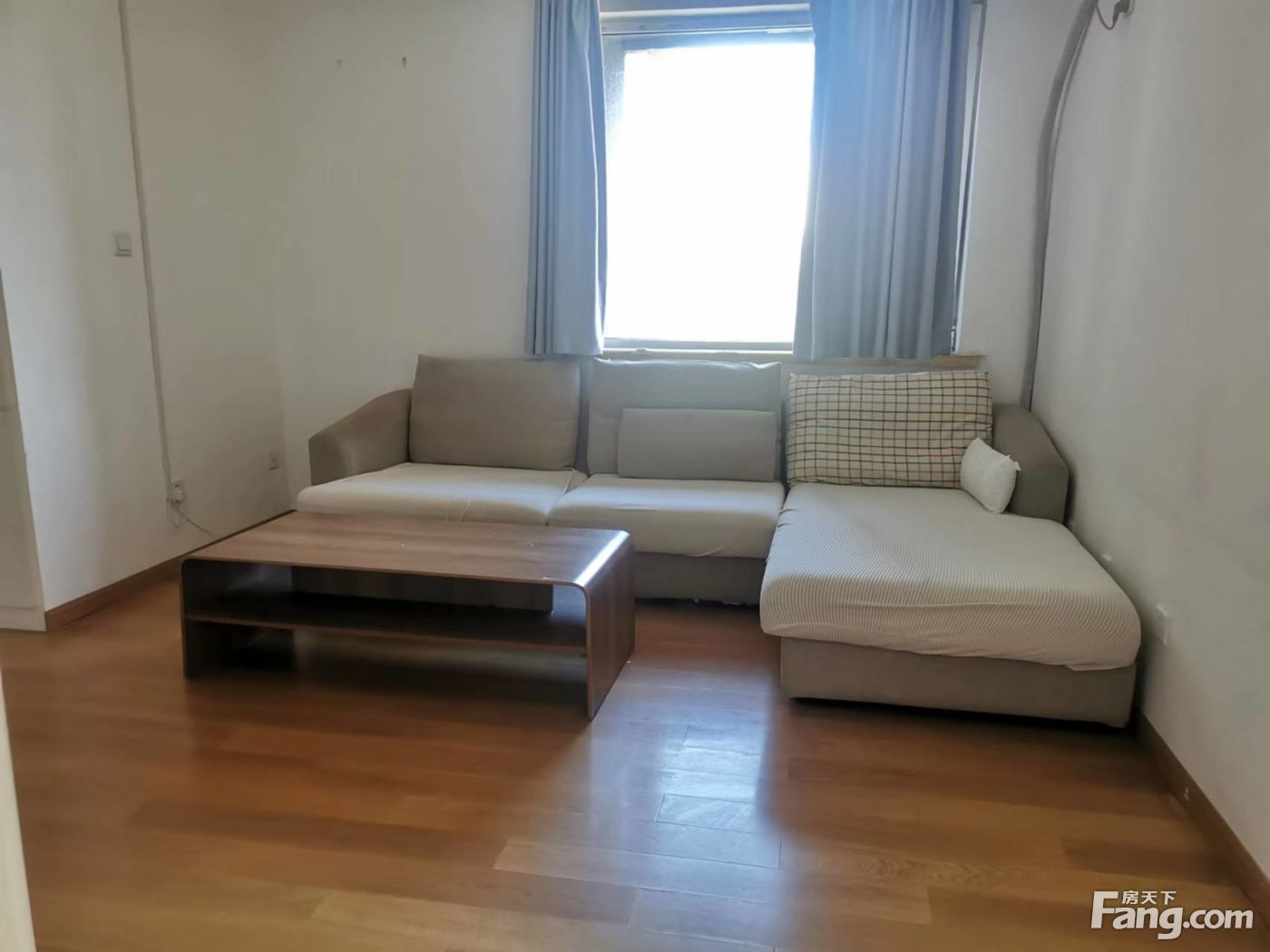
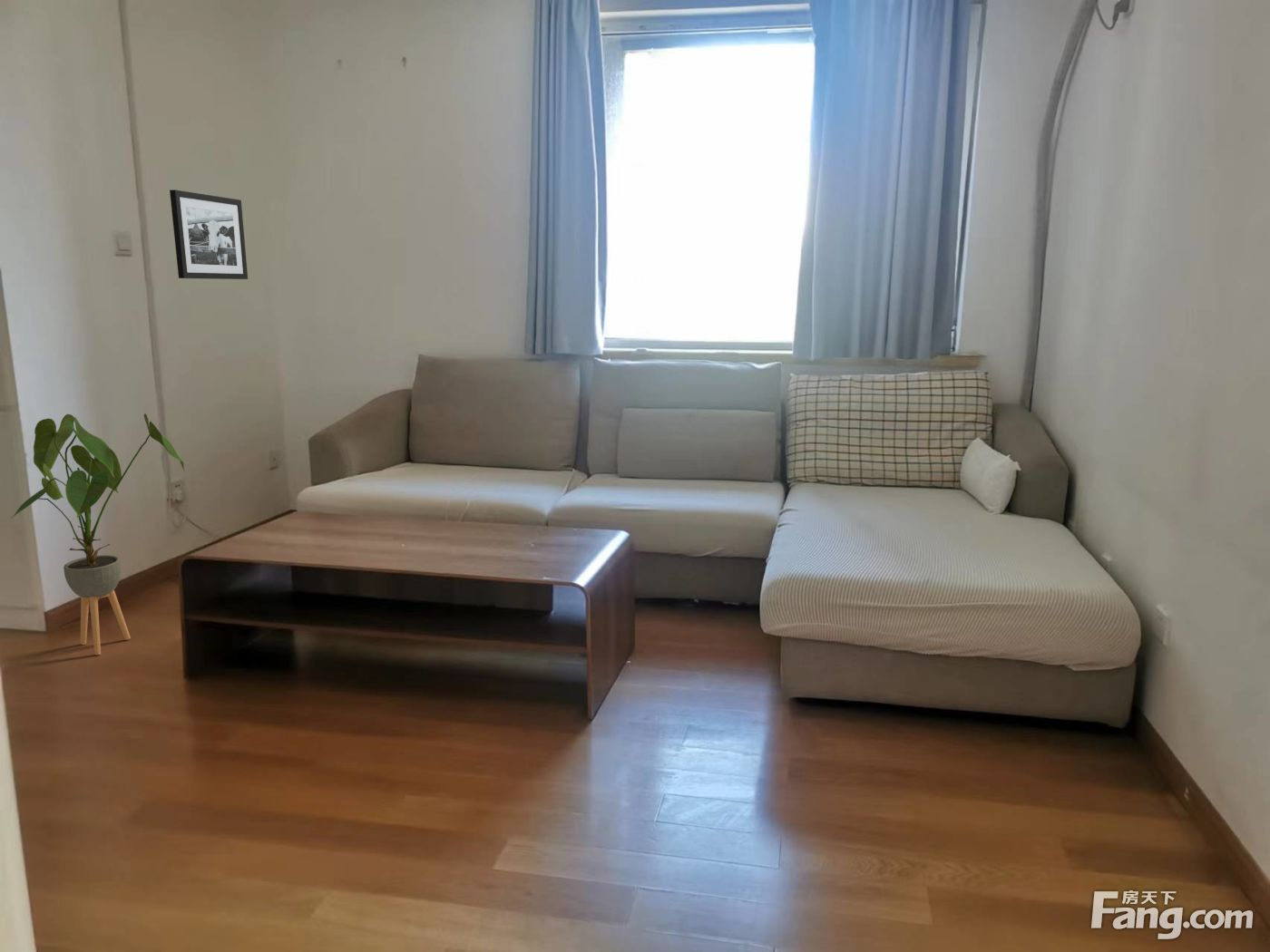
+ house plant [9,413,186,656]
+ picture frame [169,189,249,280]
